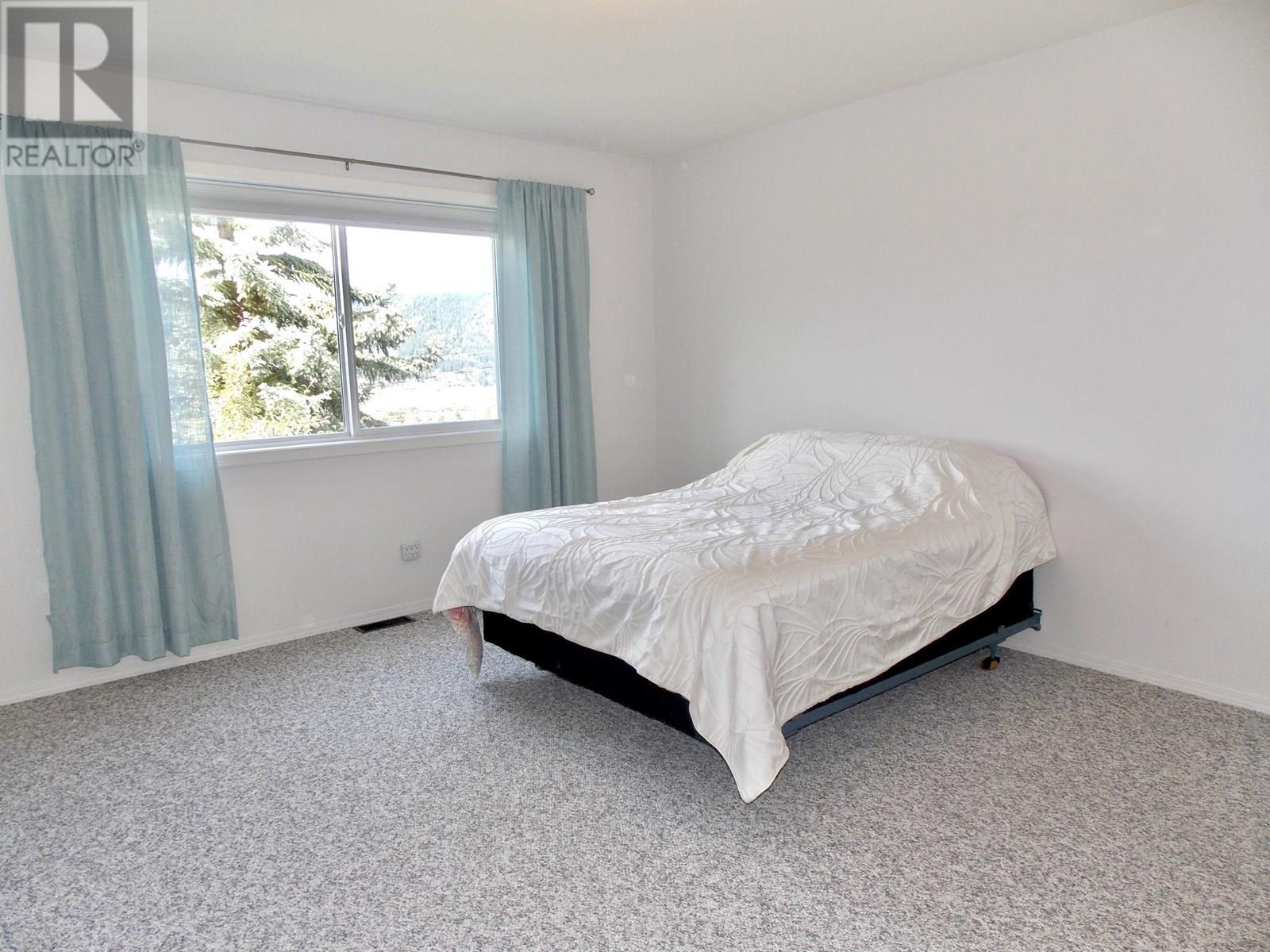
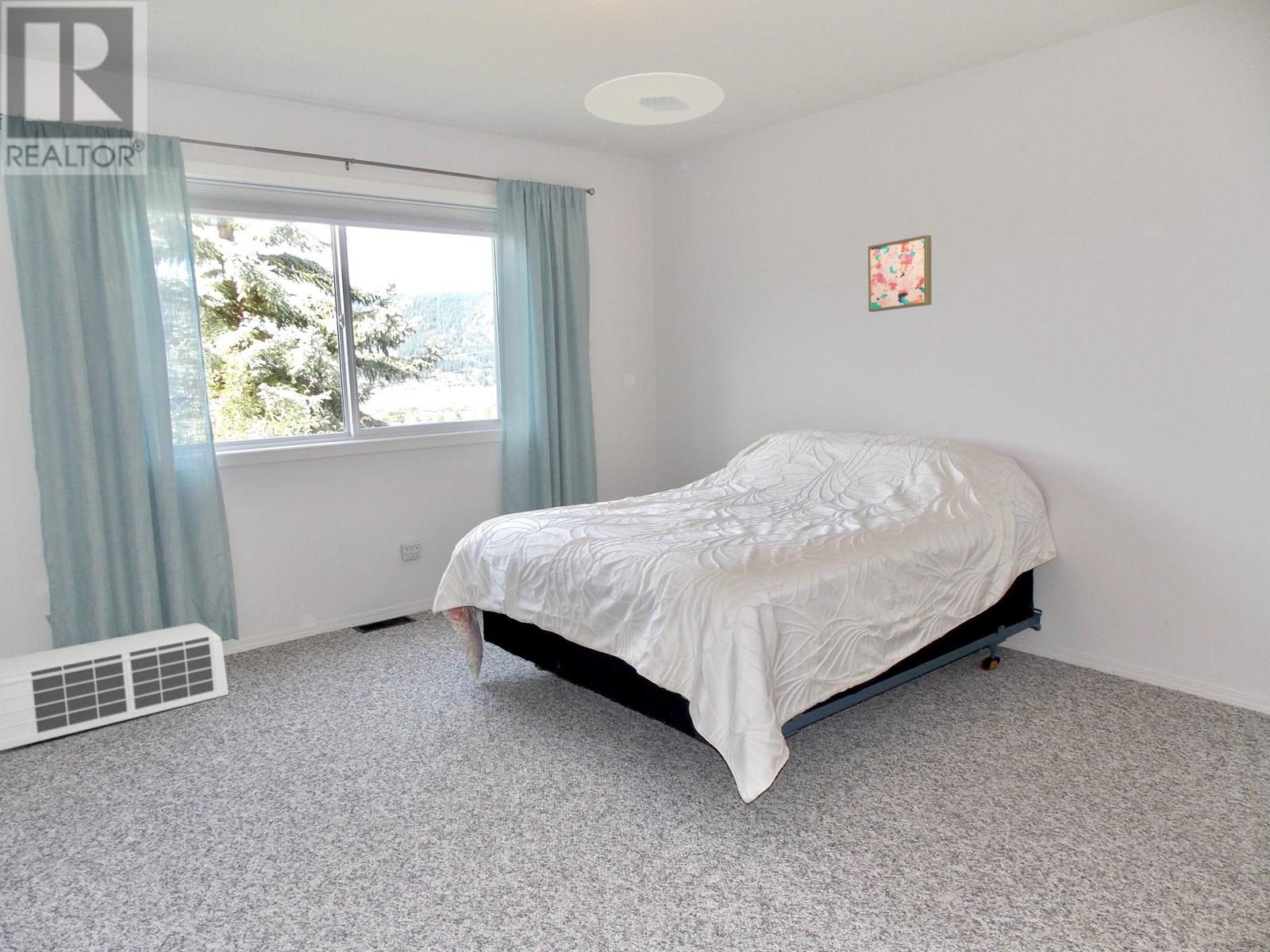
+ air conditioner [0,622,229,751]
+ wall art [868,234,932,313]
+ ceiling light [583,71,725,126]
